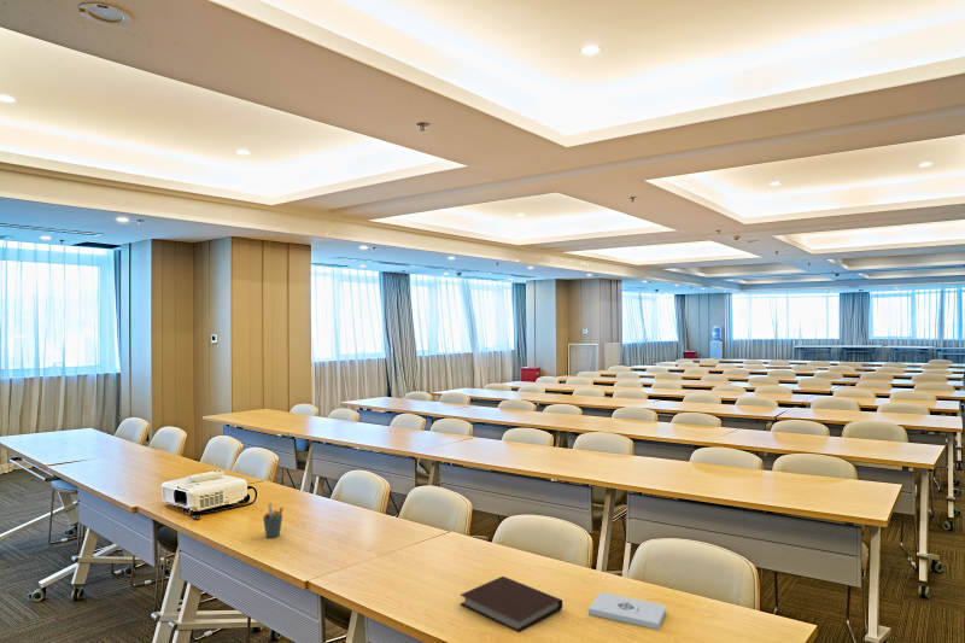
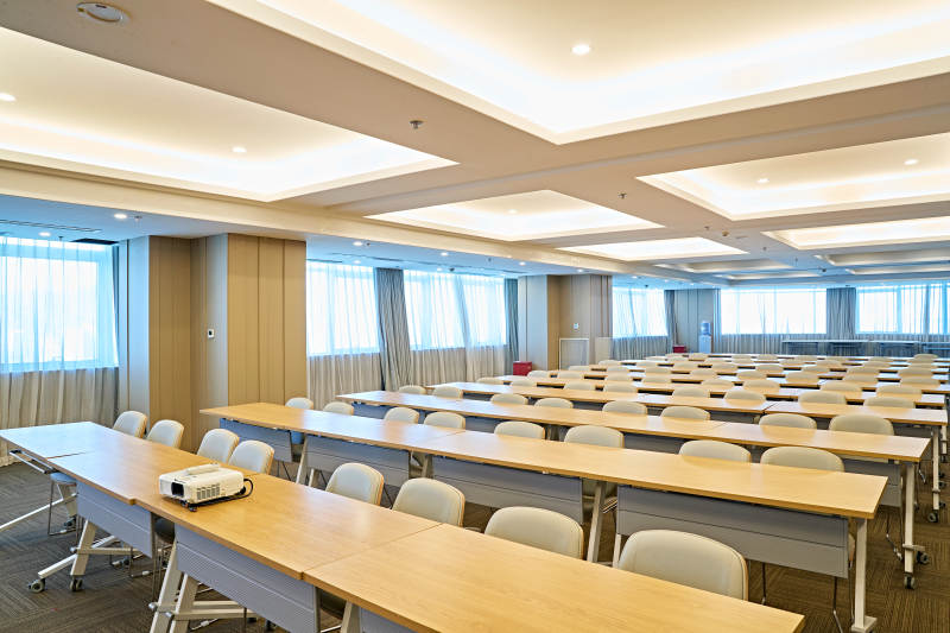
- notebook [460,575,563,633]
- notepad [587,591,667,631]
- pen holder [262,502,285,539]
